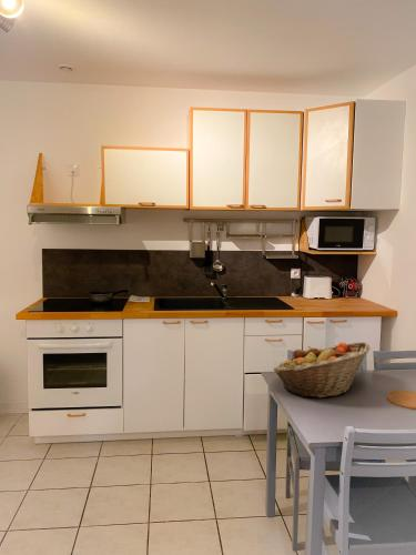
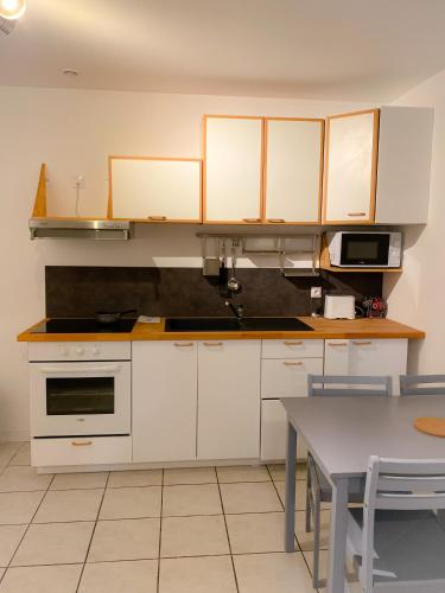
- fruit basket [273,341,372,398]
